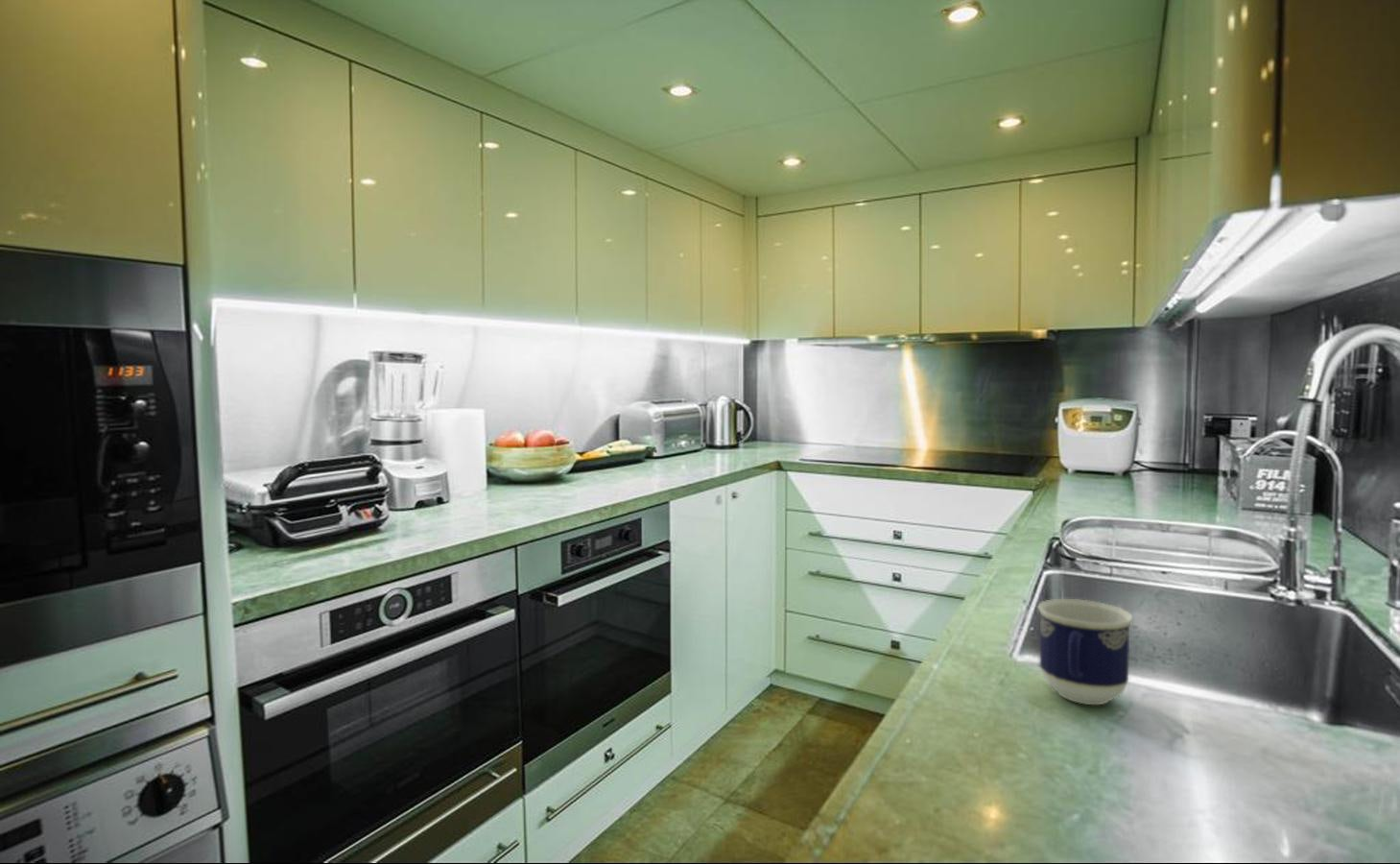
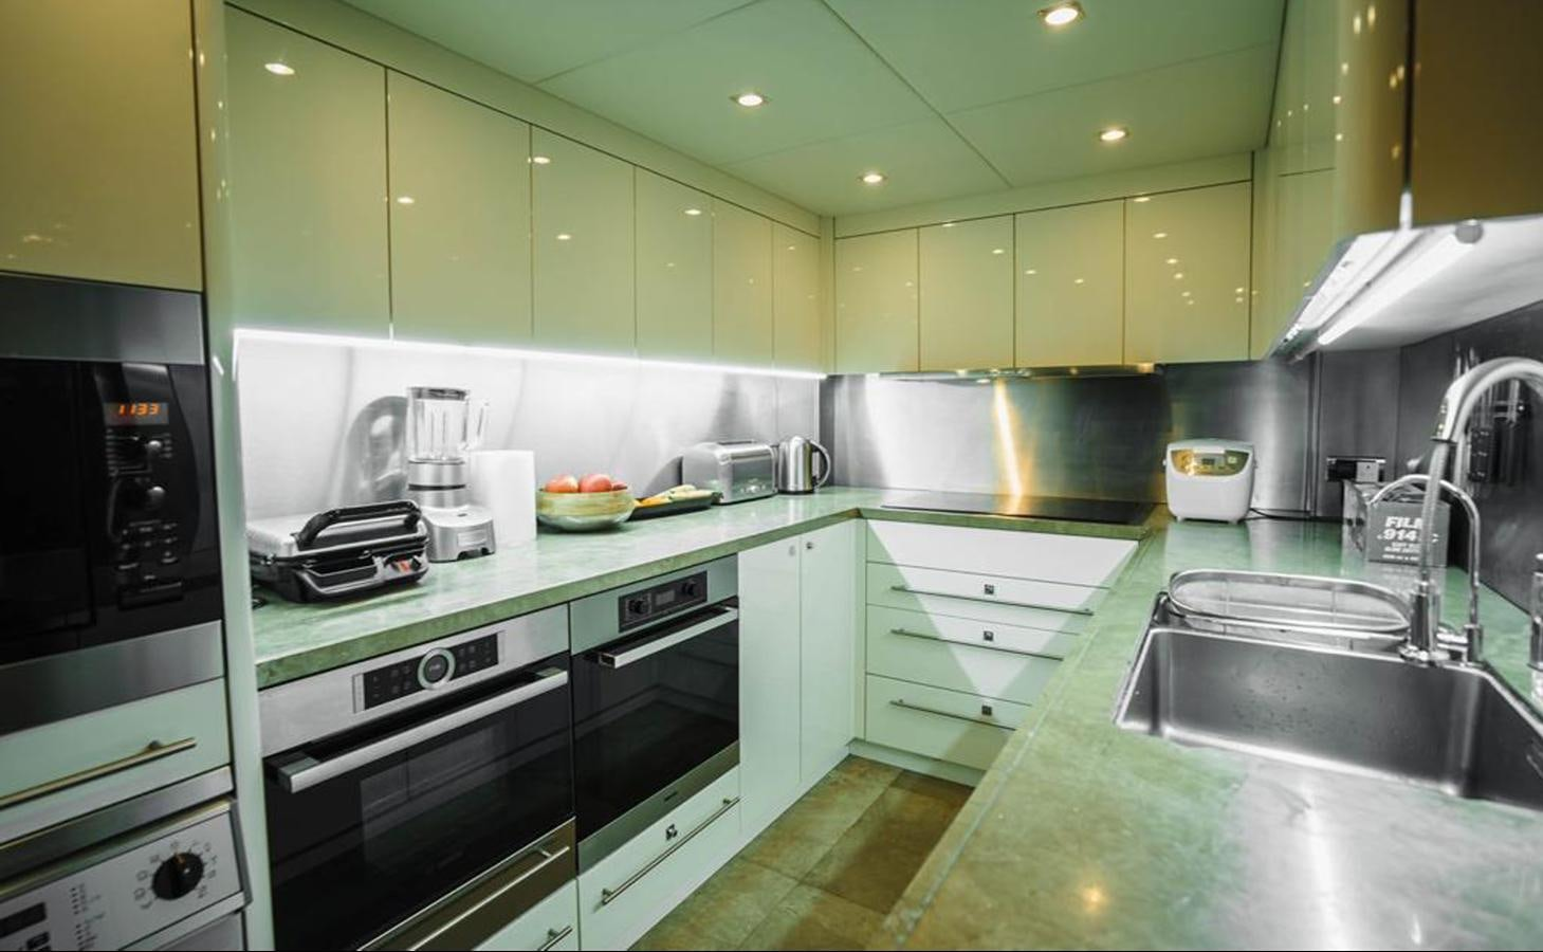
- cup [1036,598,1133,706]
